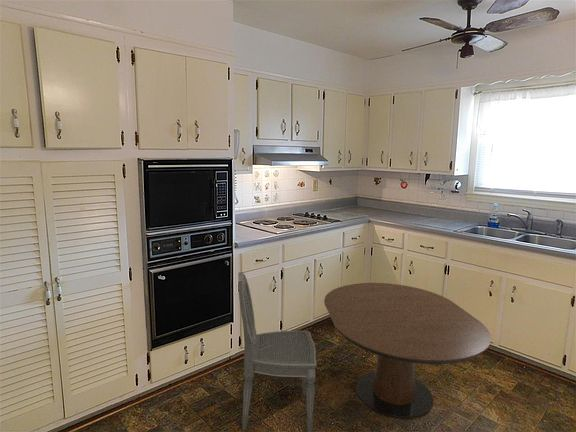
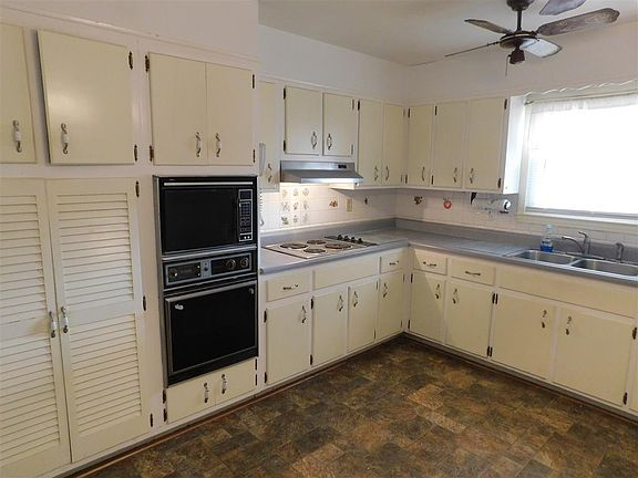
- dining chair [237,271,318,432]
- dining table [323,282,492,419]
